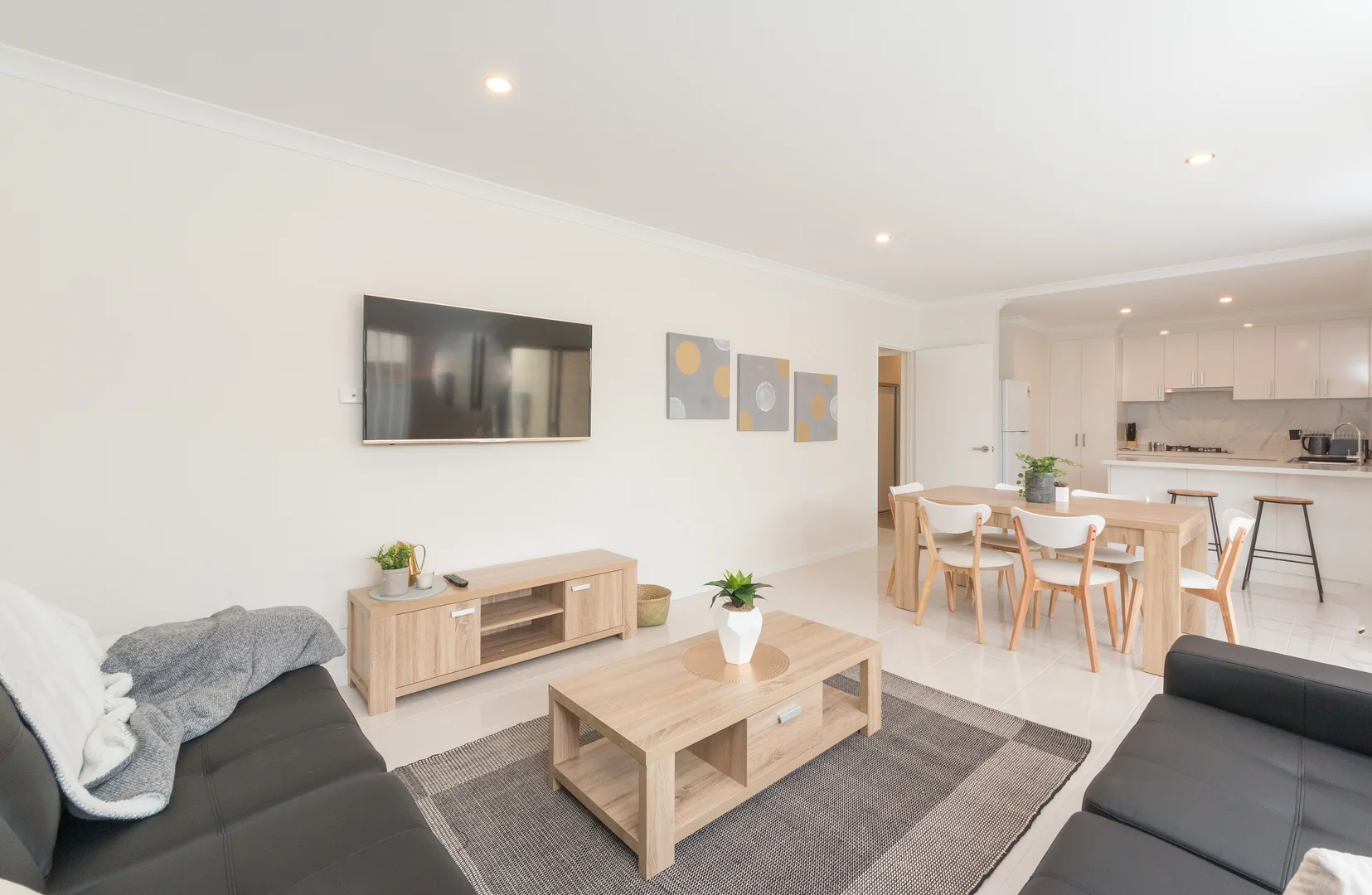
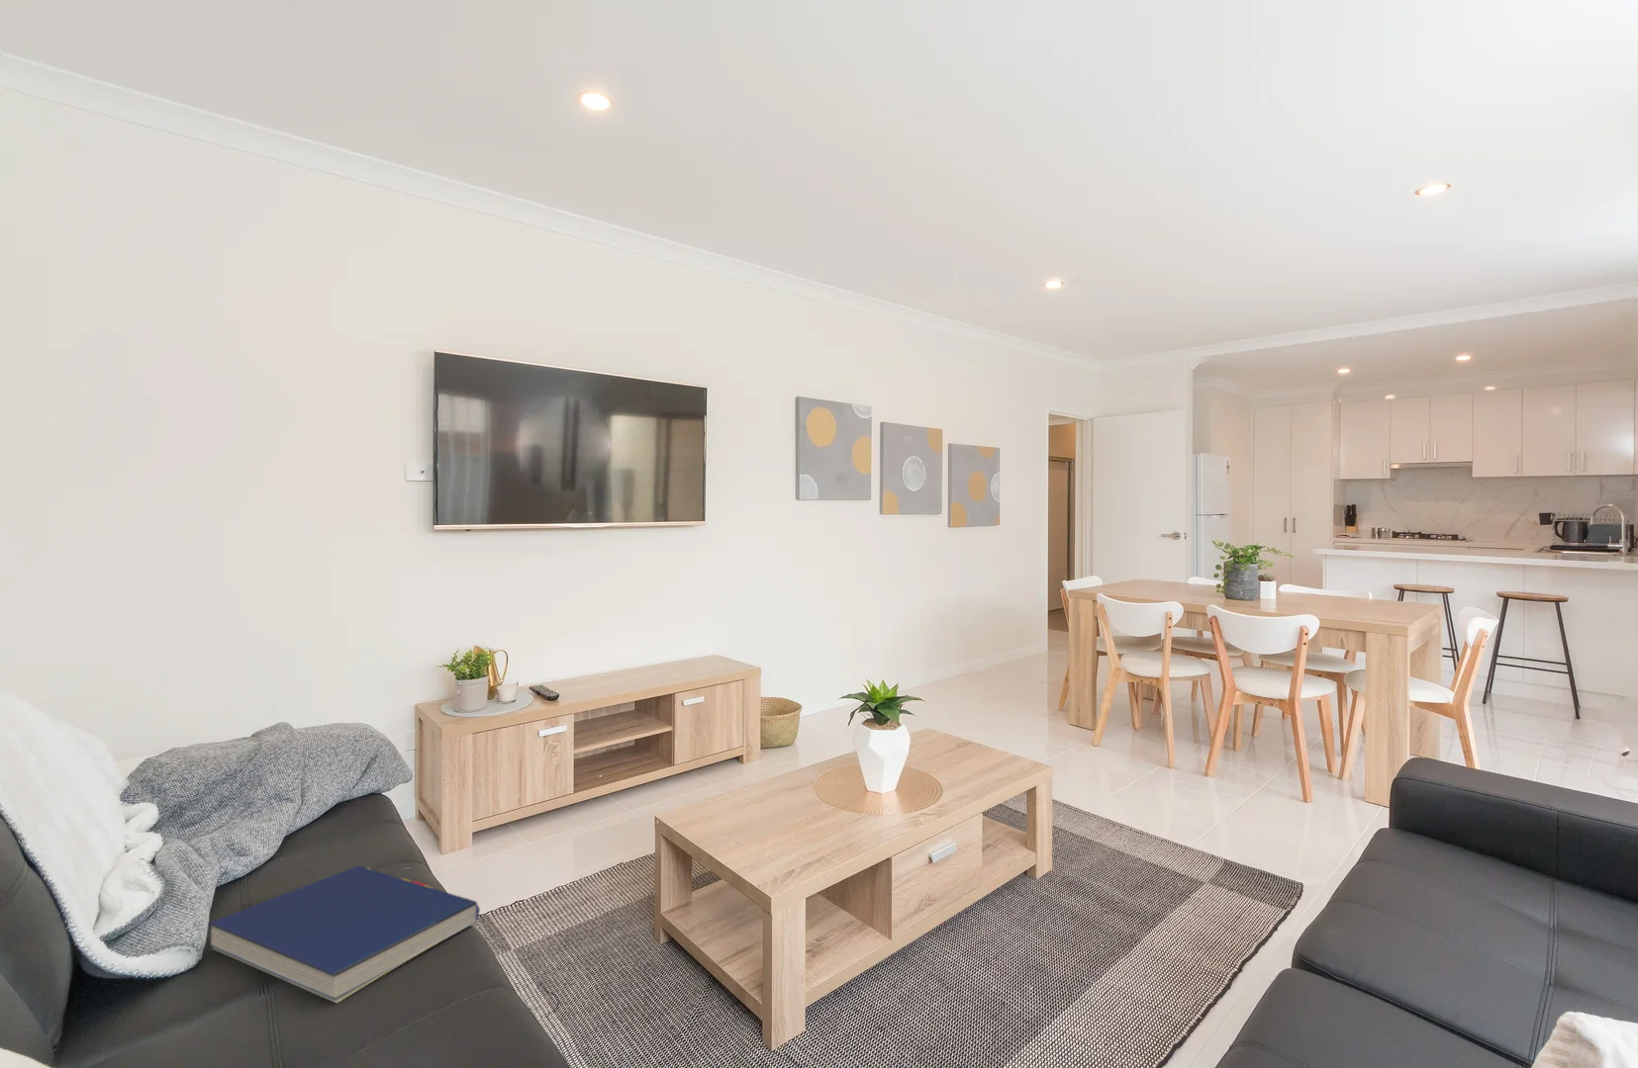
+ book [207,864,481,1004]
